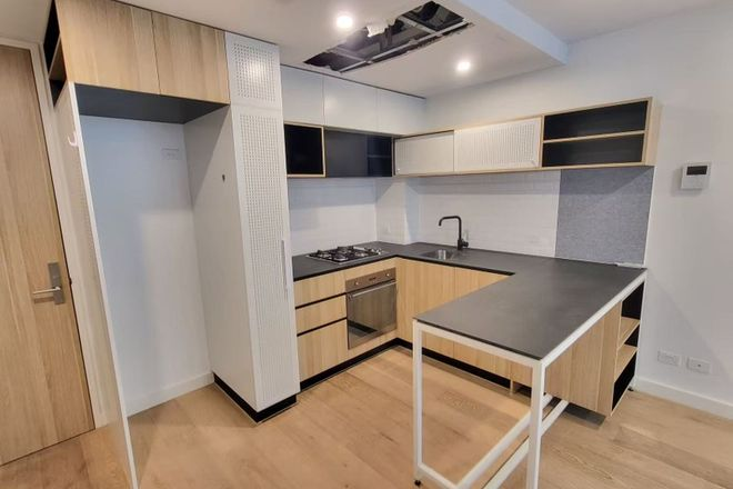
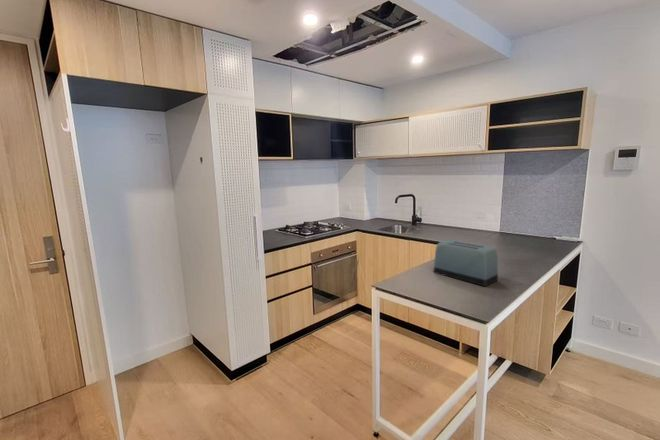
+ toaster [433,239,499,287]
